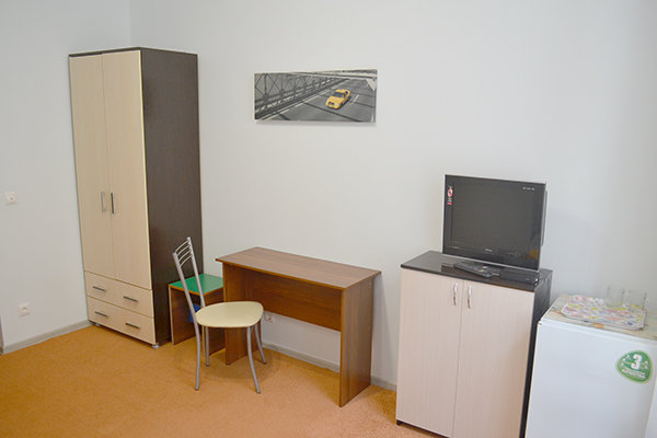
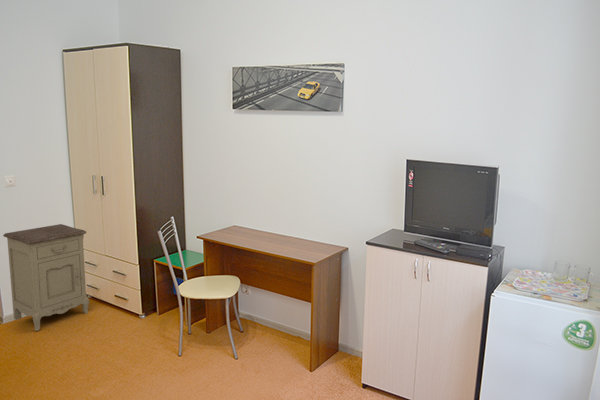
+ nightstand [2,223,90,332]
